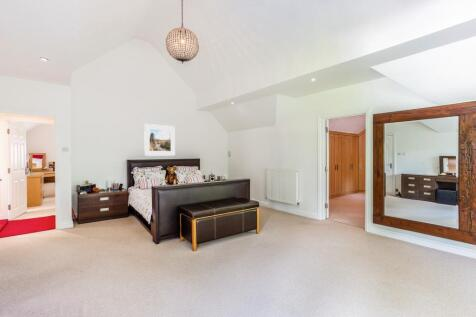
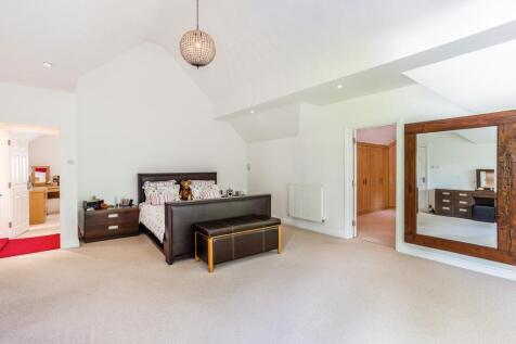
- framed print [143,123,176,156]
